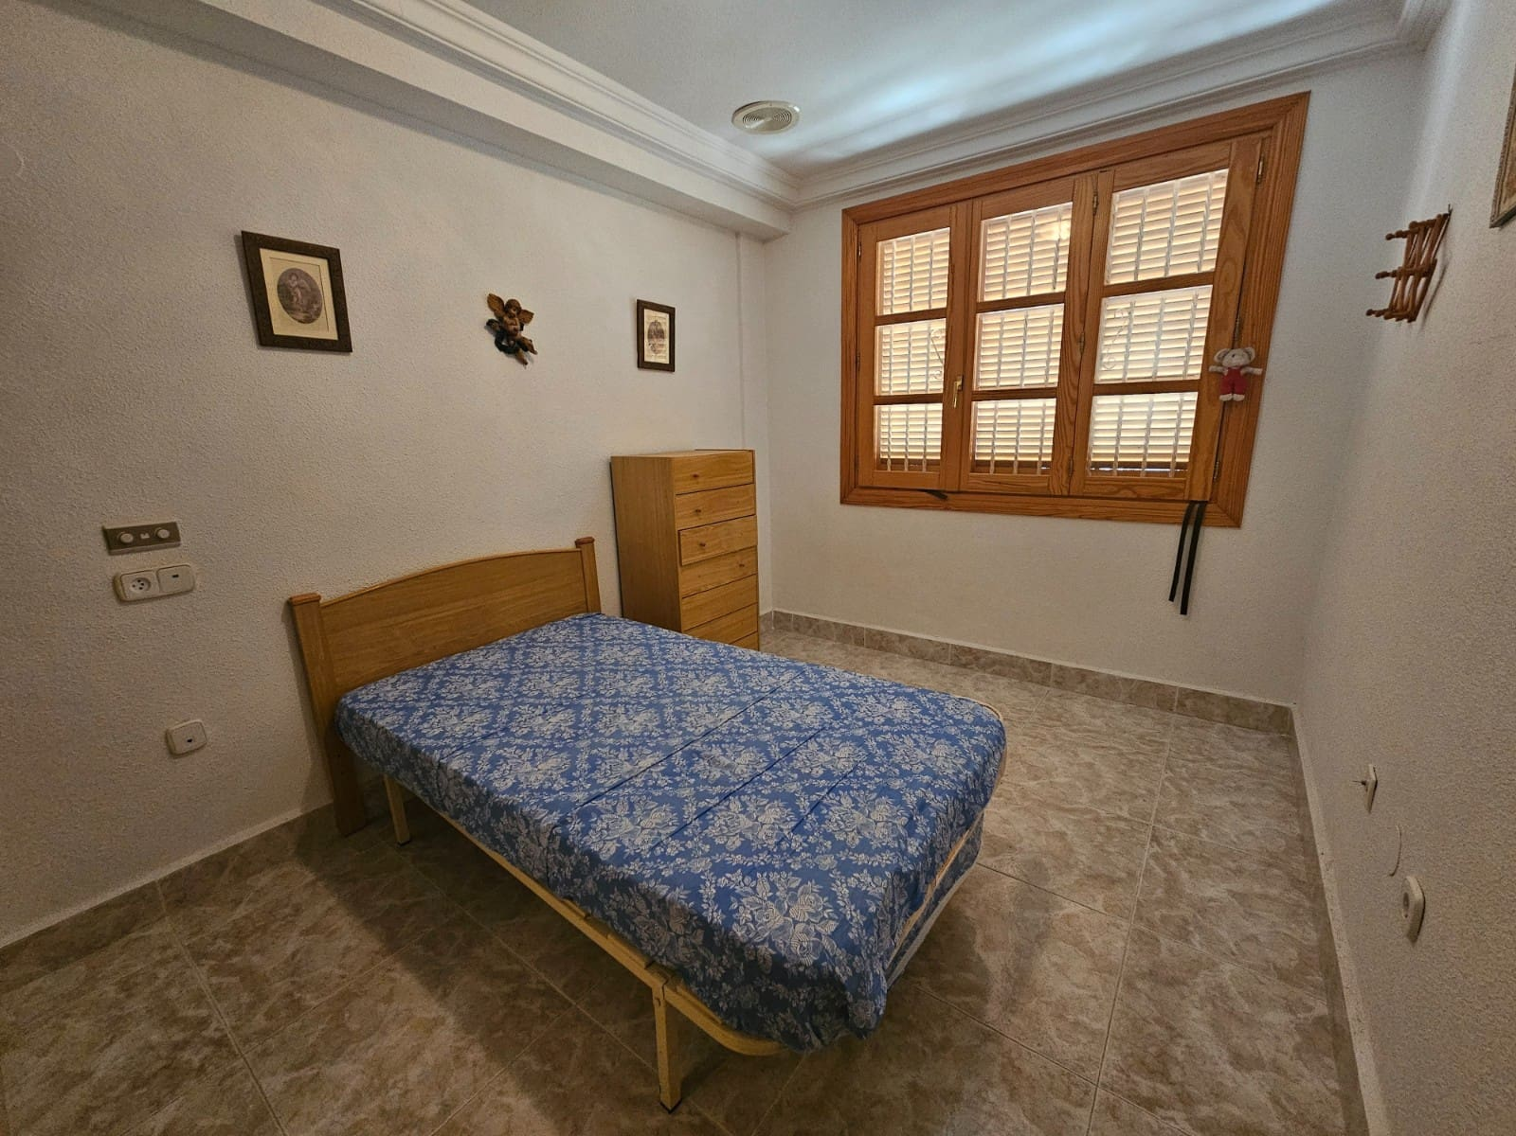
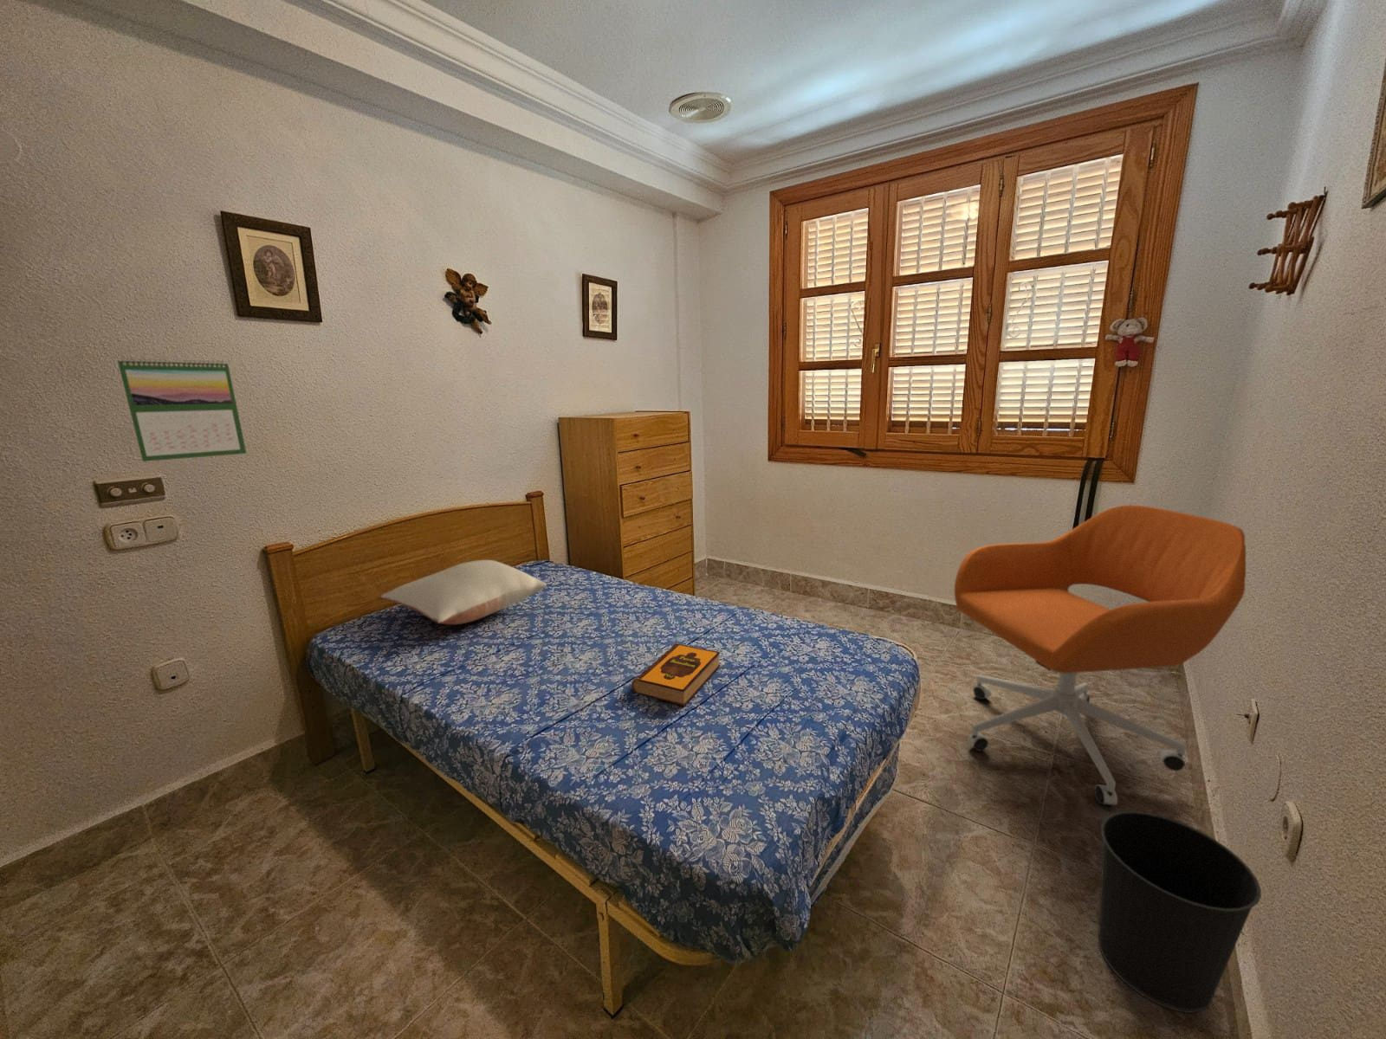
+ pillow [380,559,548,625]
+ wastebasket [1098,810,1262,1014]
+ office chair [954,504,1246,807]
+ calendar [116,357,248,463]
+ hardback book [631,643,721,706]
